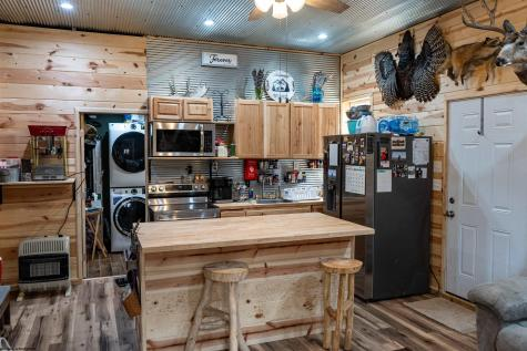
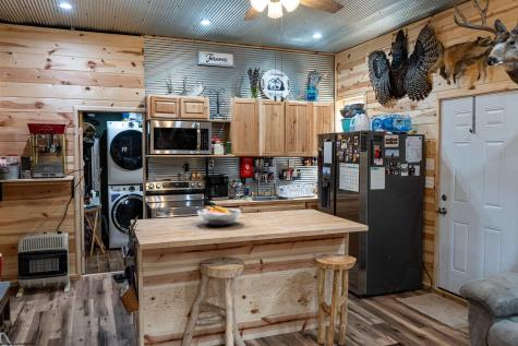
+ fruit bowl [196,205,243,226]
